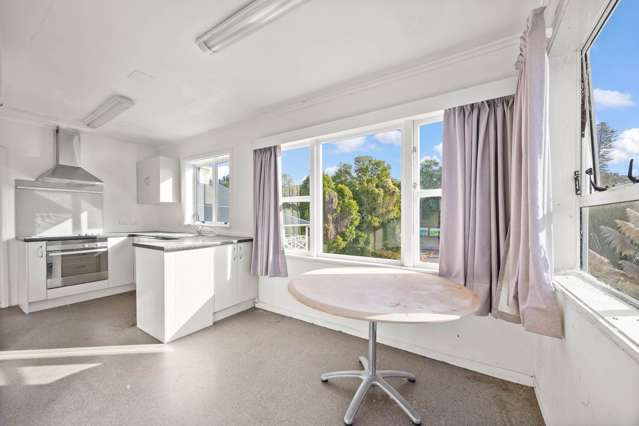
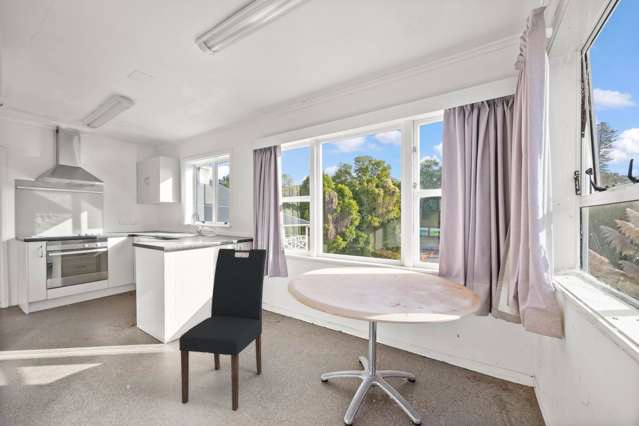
+ dining chair [178,248,268,412]
